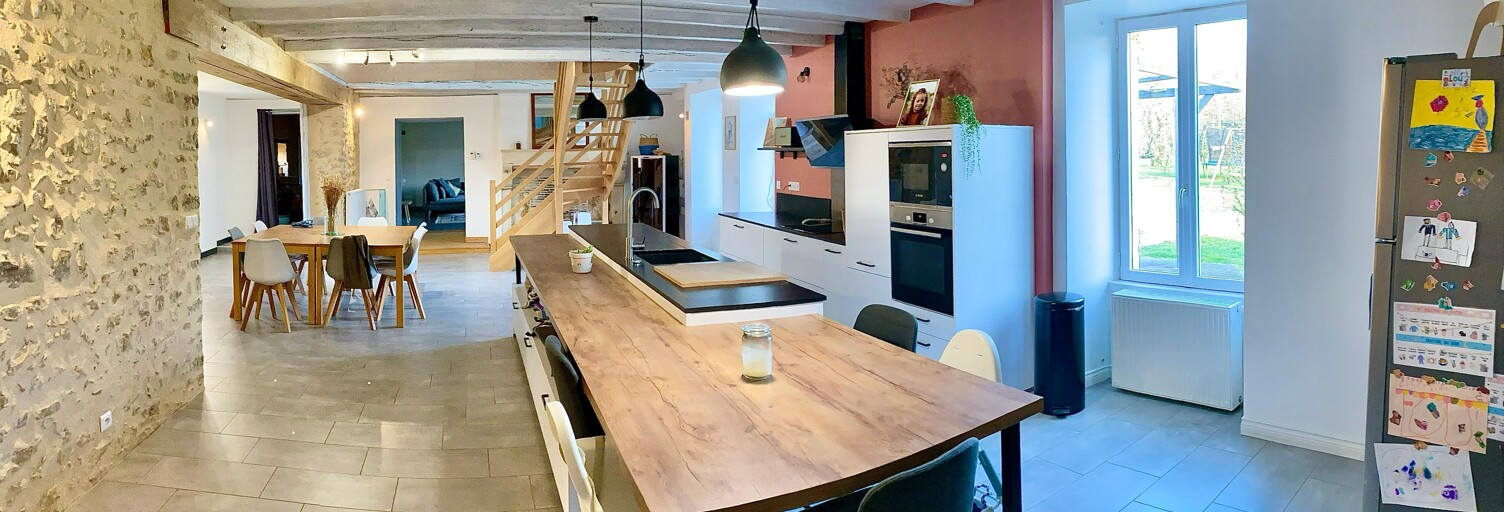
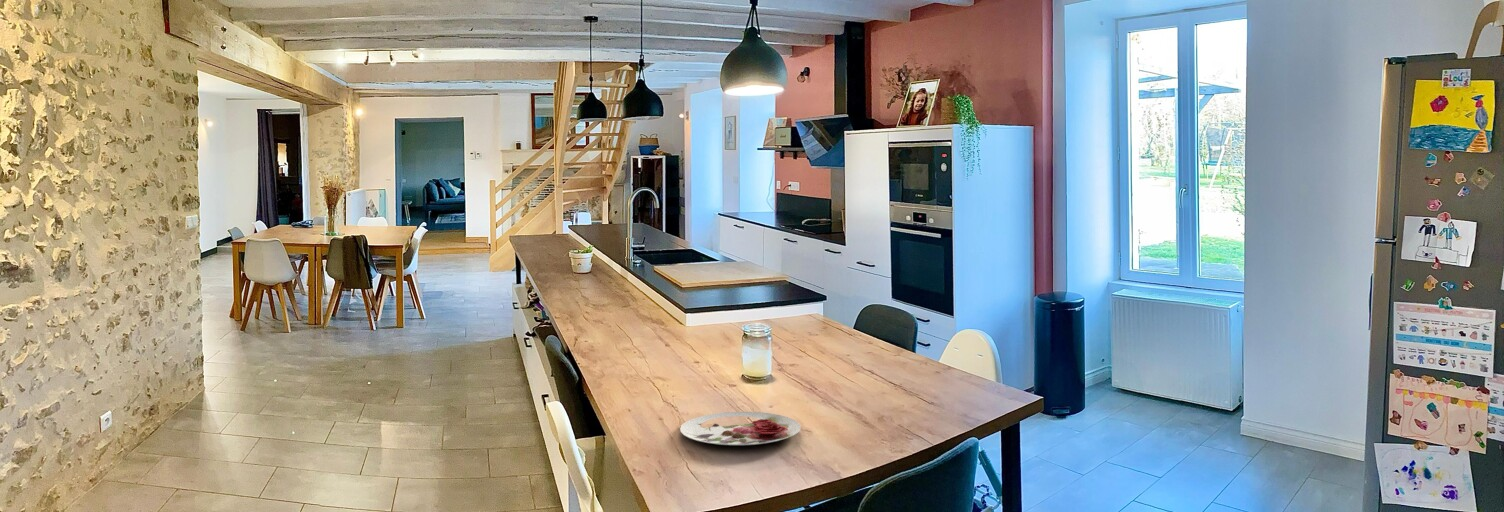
+ plate [679,411,802,446]
